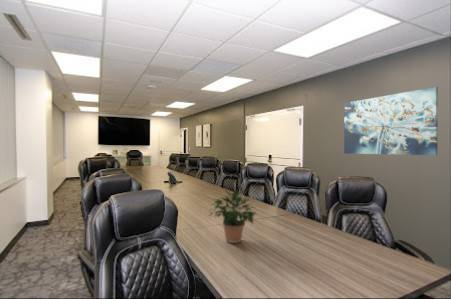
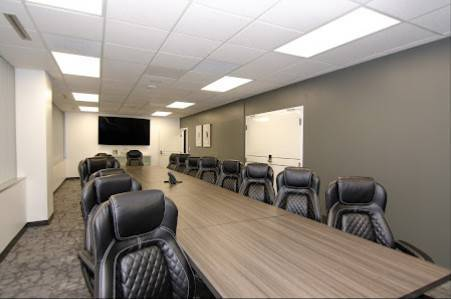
- potted plant [206,183,258,244]
- wall art [343,86,439,156]
